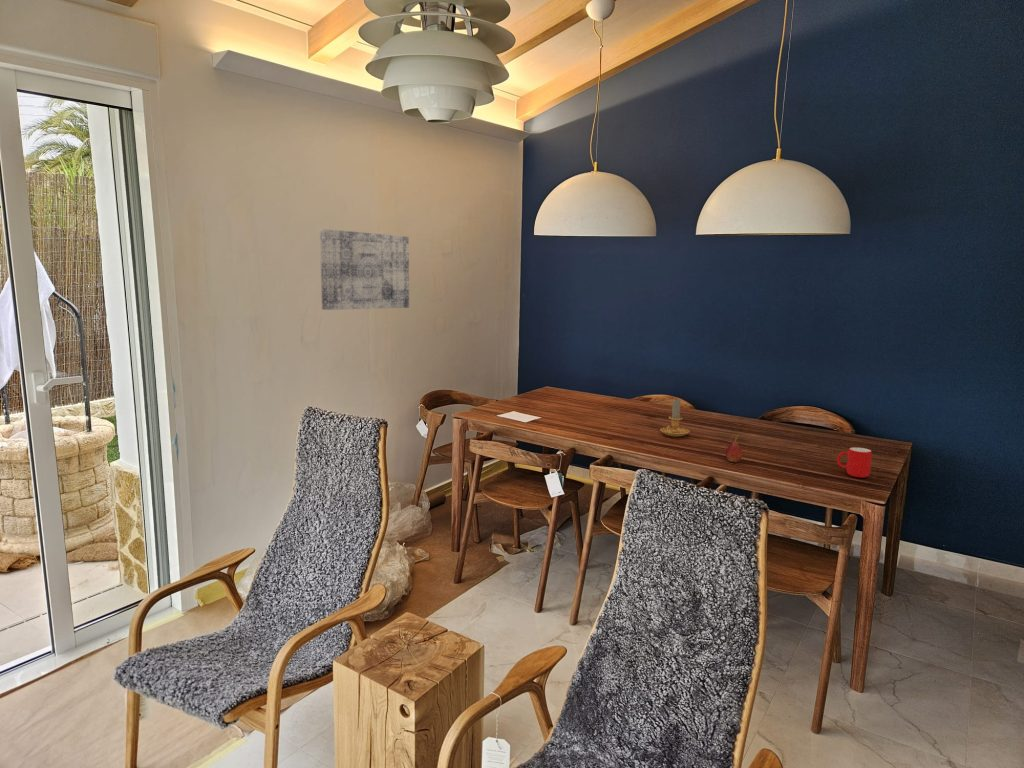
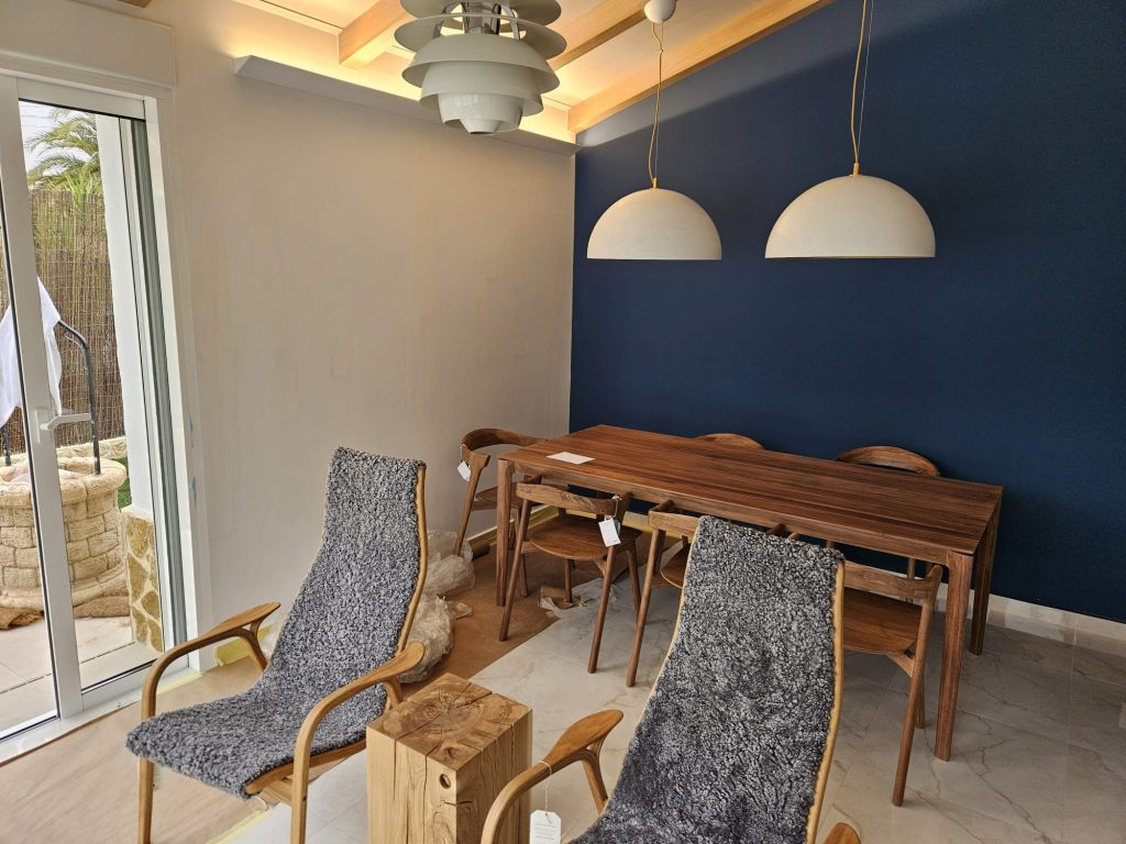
- candle [659,397,691,438]
- fruit [724,433,744,463]
- cup [836,446,873,479]
- wall art [319,228,410,311]
